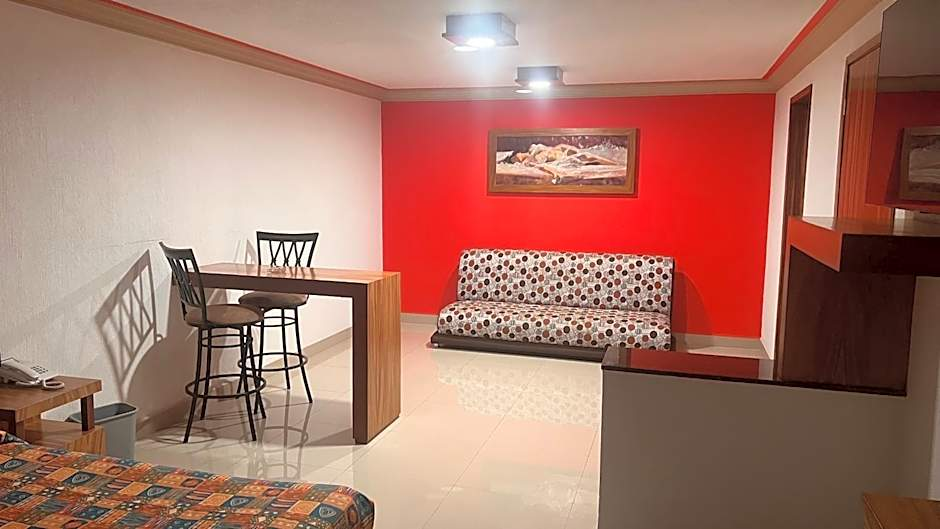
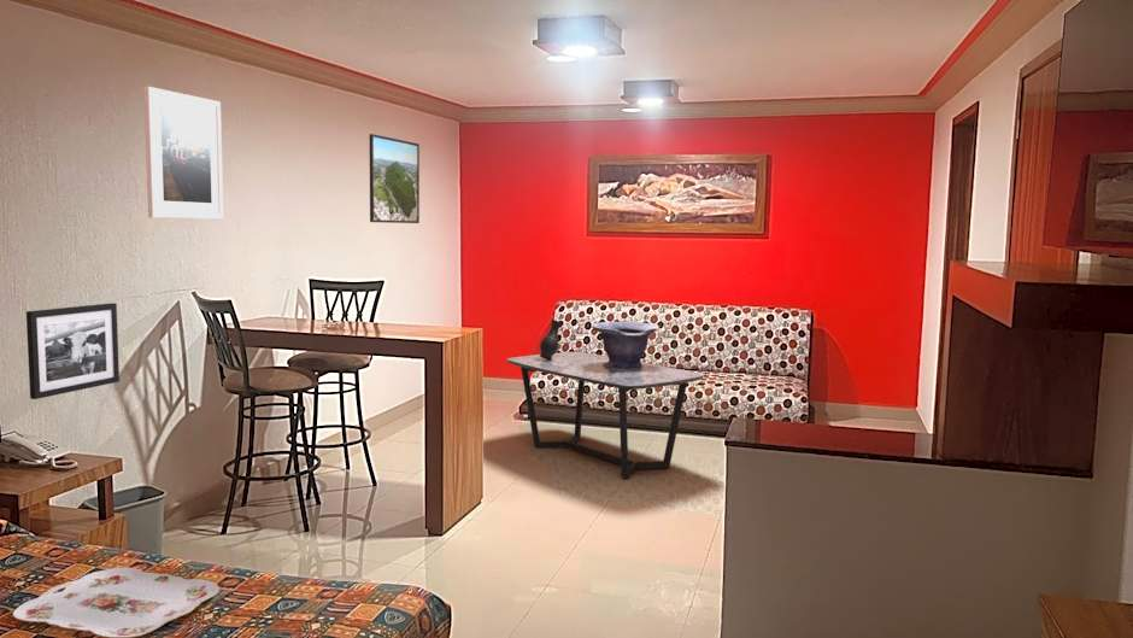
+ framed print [369,133,421,224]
+ serving tray [12,566,221,638]
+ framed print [143,86,224,221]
+ decorative bowl [591,321,661,369]
+ jug [539,318,563,359]
+ picture frame [25,302,121,400]
+ coffee table [506,351,704,479]
